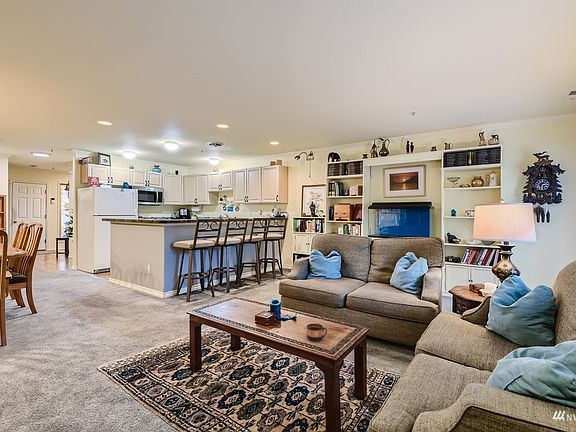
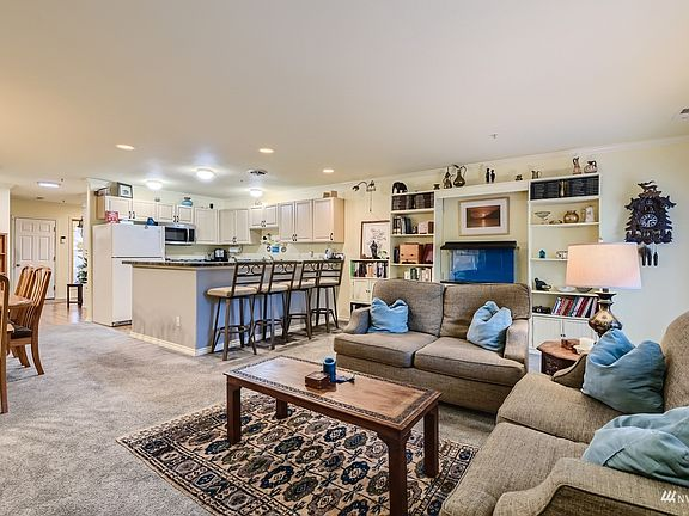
- cup [306,323,328,342]
